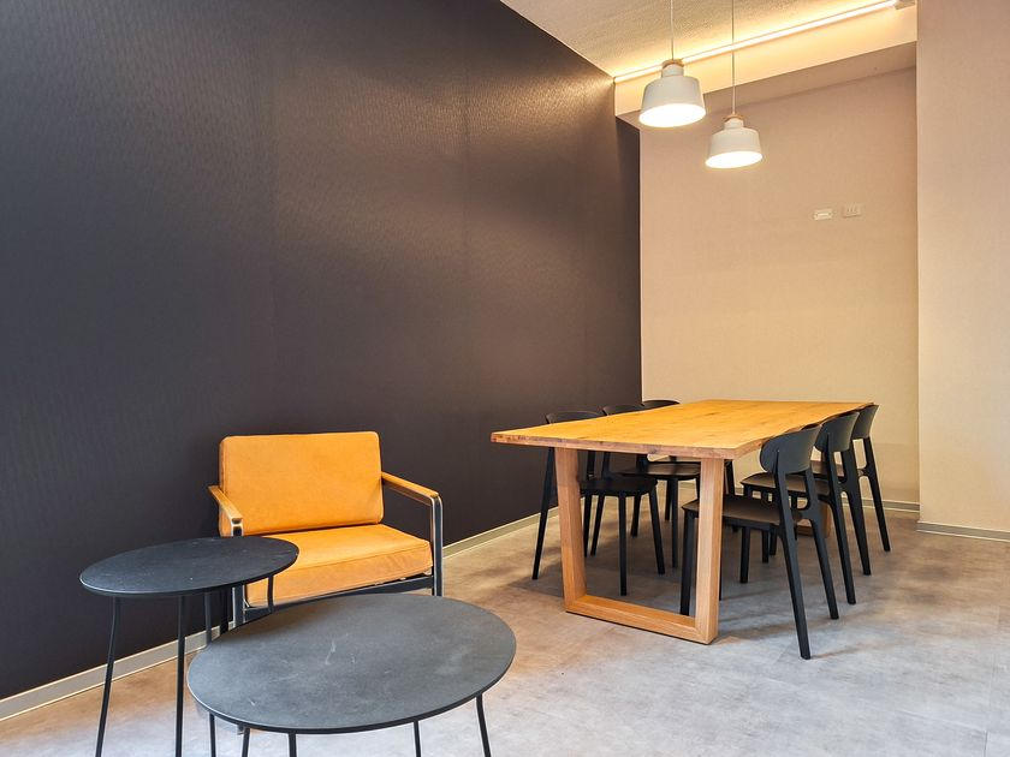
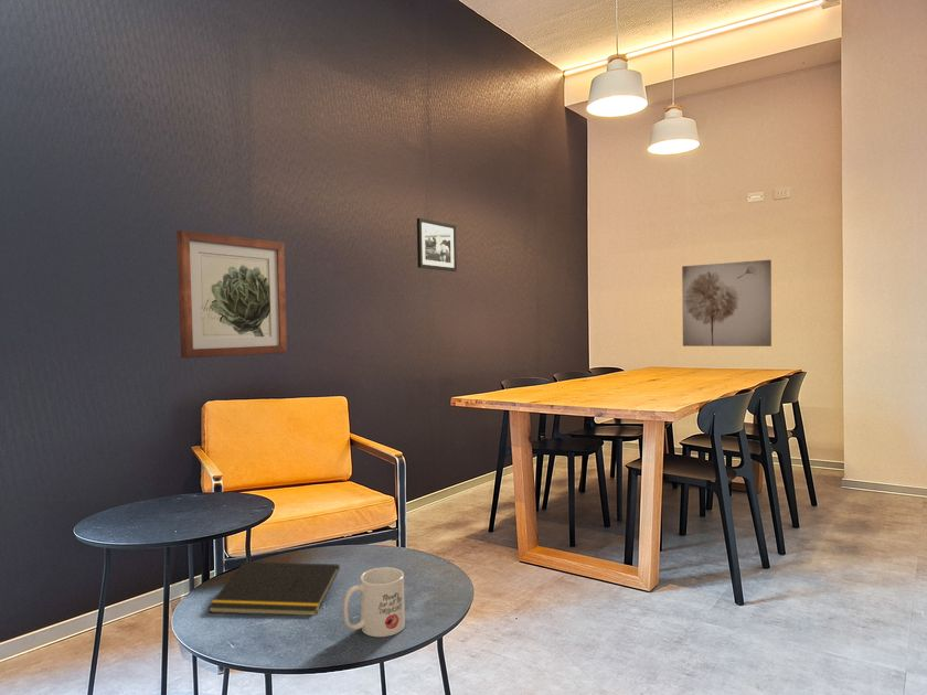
+ picture frame [416,217,458,272]
+ wall art [175,229,288,360]
+ mug [342,566,406,638]
+ notepad [207,560,341,617]
+ wall art [681,259,772,348]
